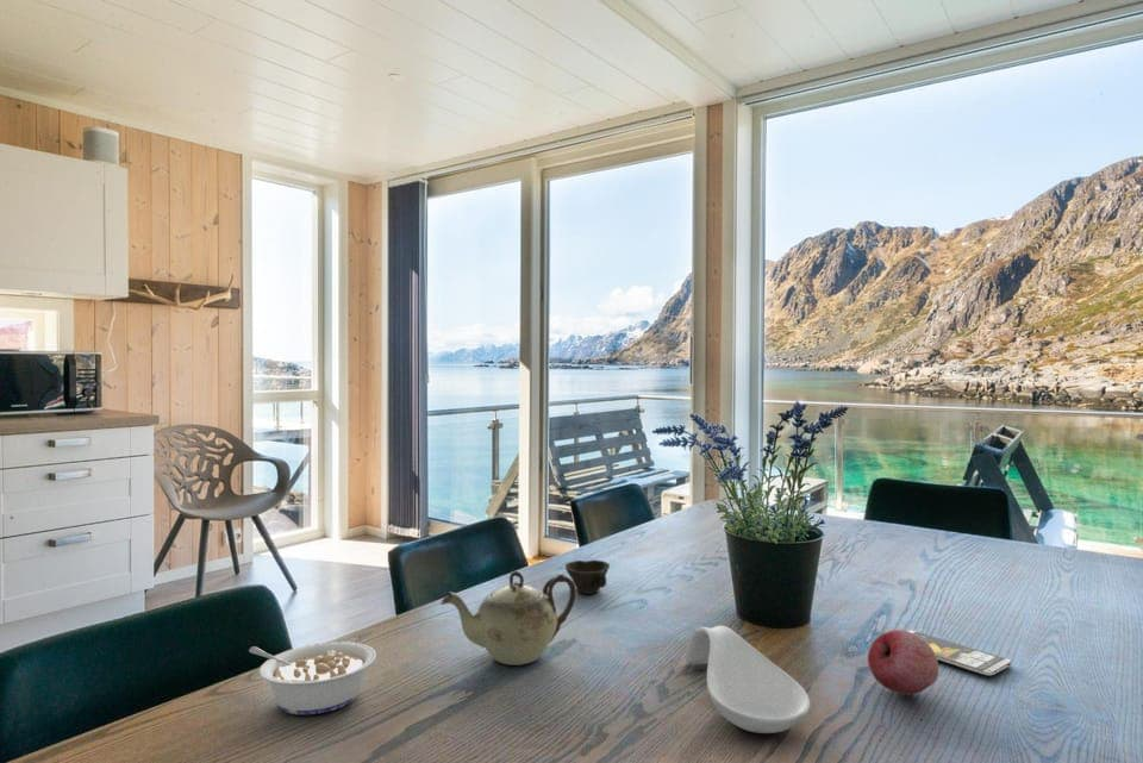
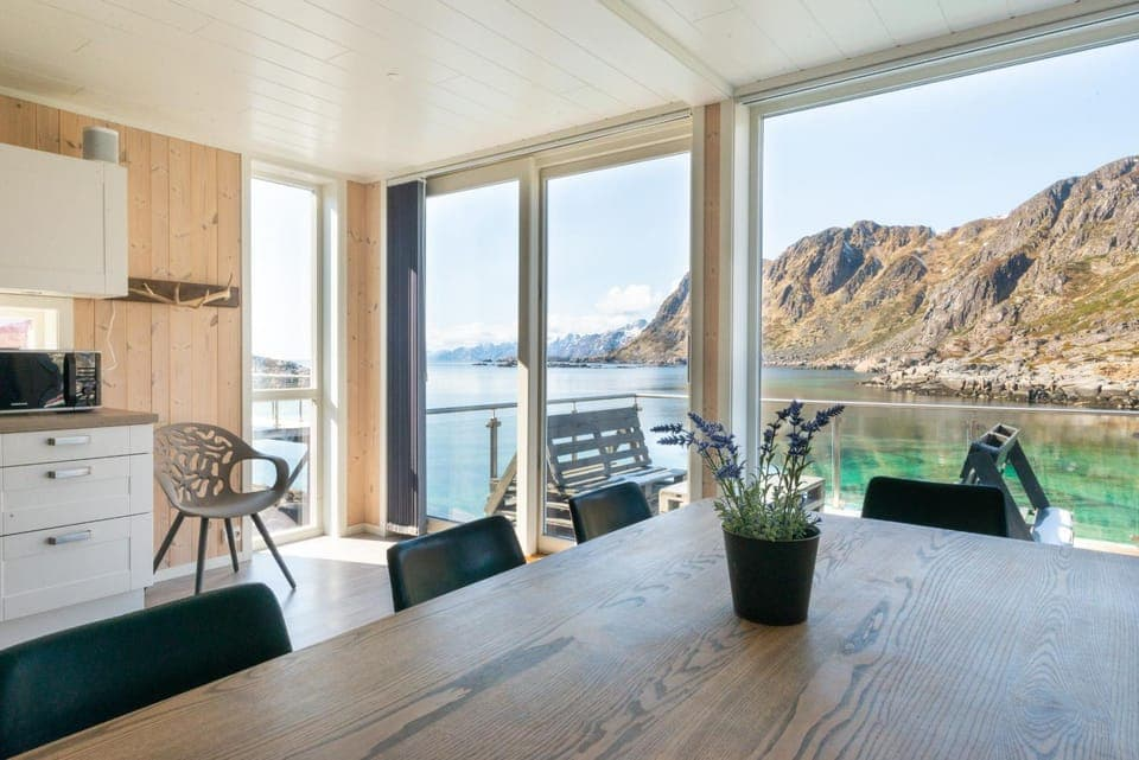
- spoon rest [685,625,811,734]
- fruit [867,628,939,695]
- cup [564,558,611,595]
- teapot [439,569,577,667]
- legume [248,640,377,717]
- smartphone [906,630,1012,676]
